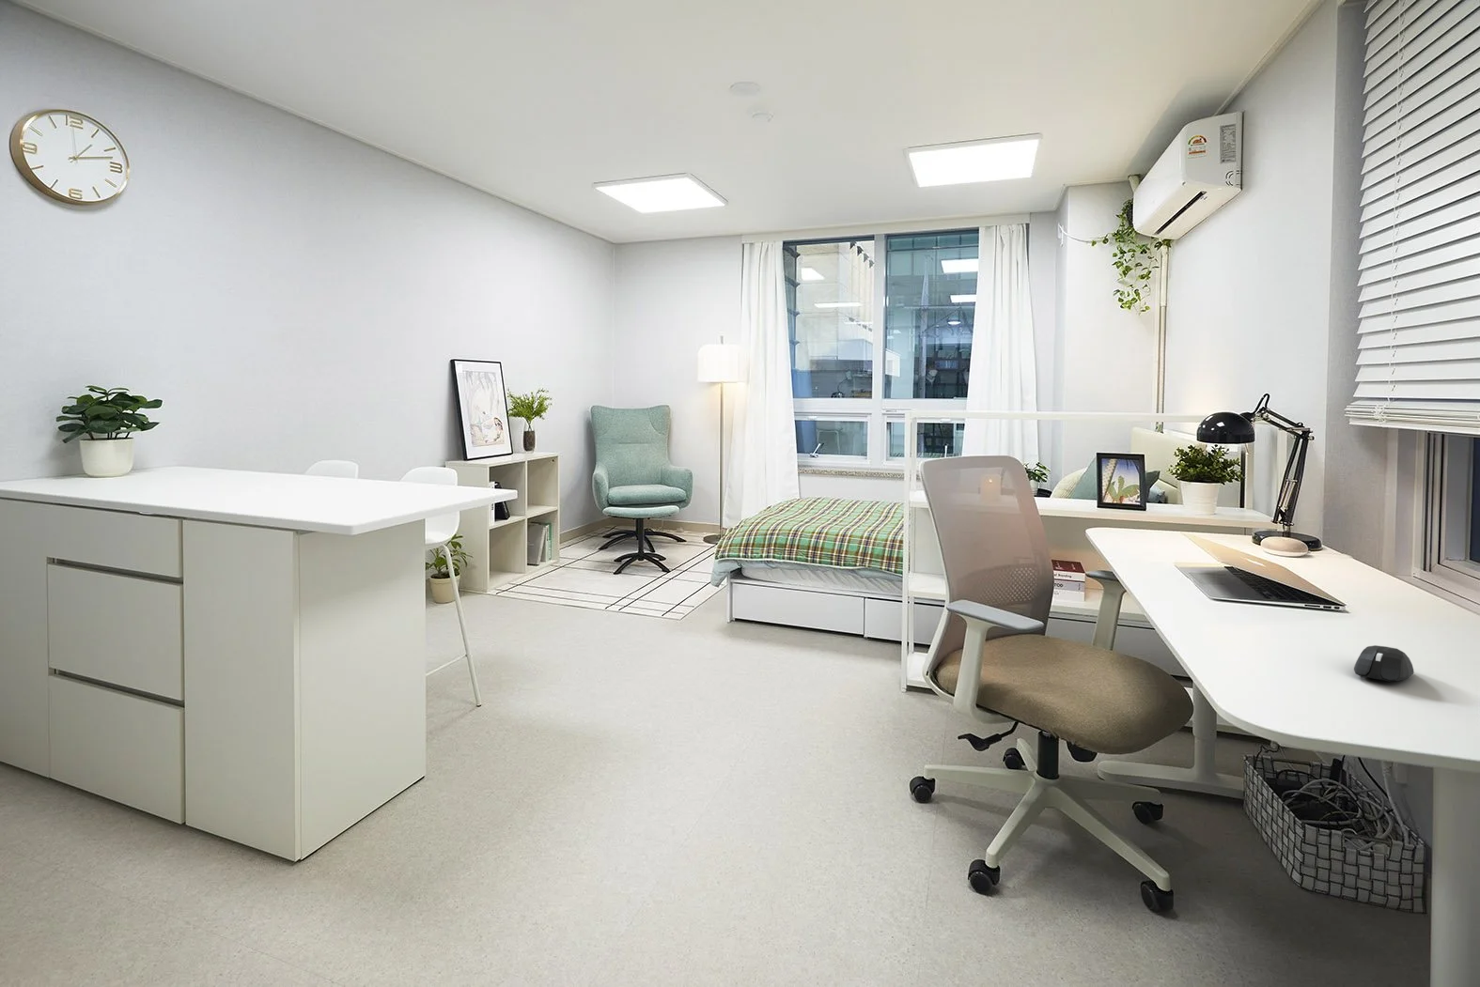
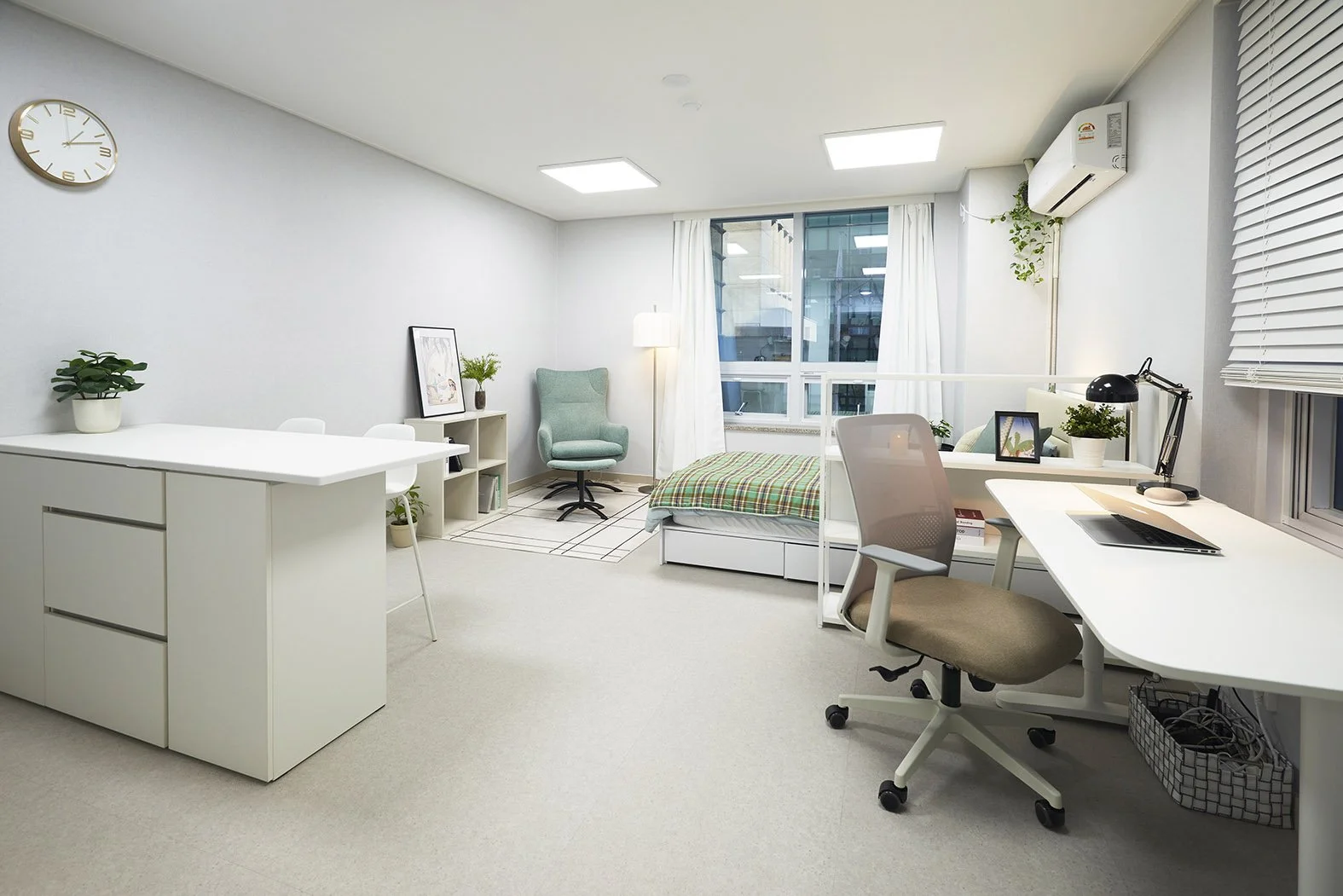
- mouse [1353,644,1415,683]
